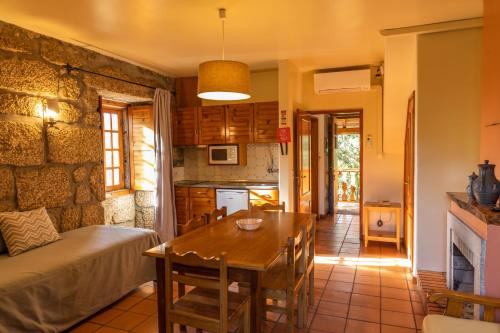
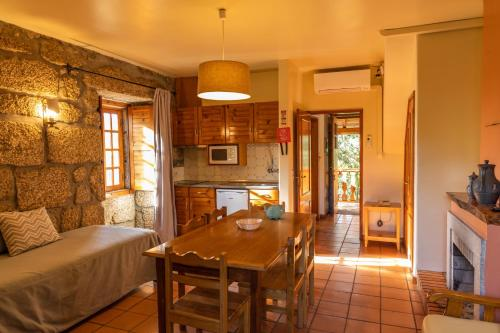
+ teapot [262,203,286,221]
